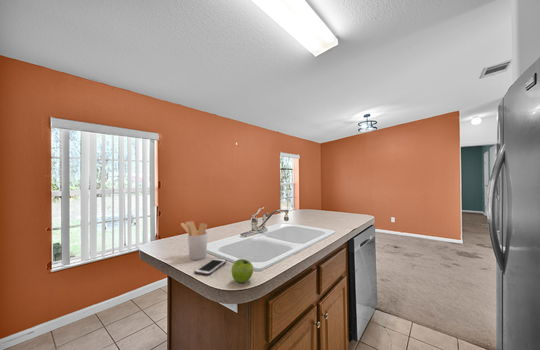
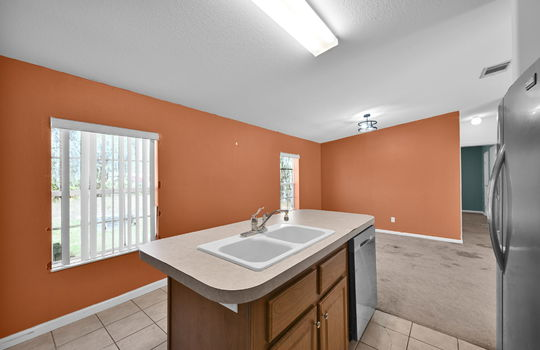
- utensil holder [180,220,208,261]
- cell phone [193,257,228,276]
- fruit [231,258,254,284]
